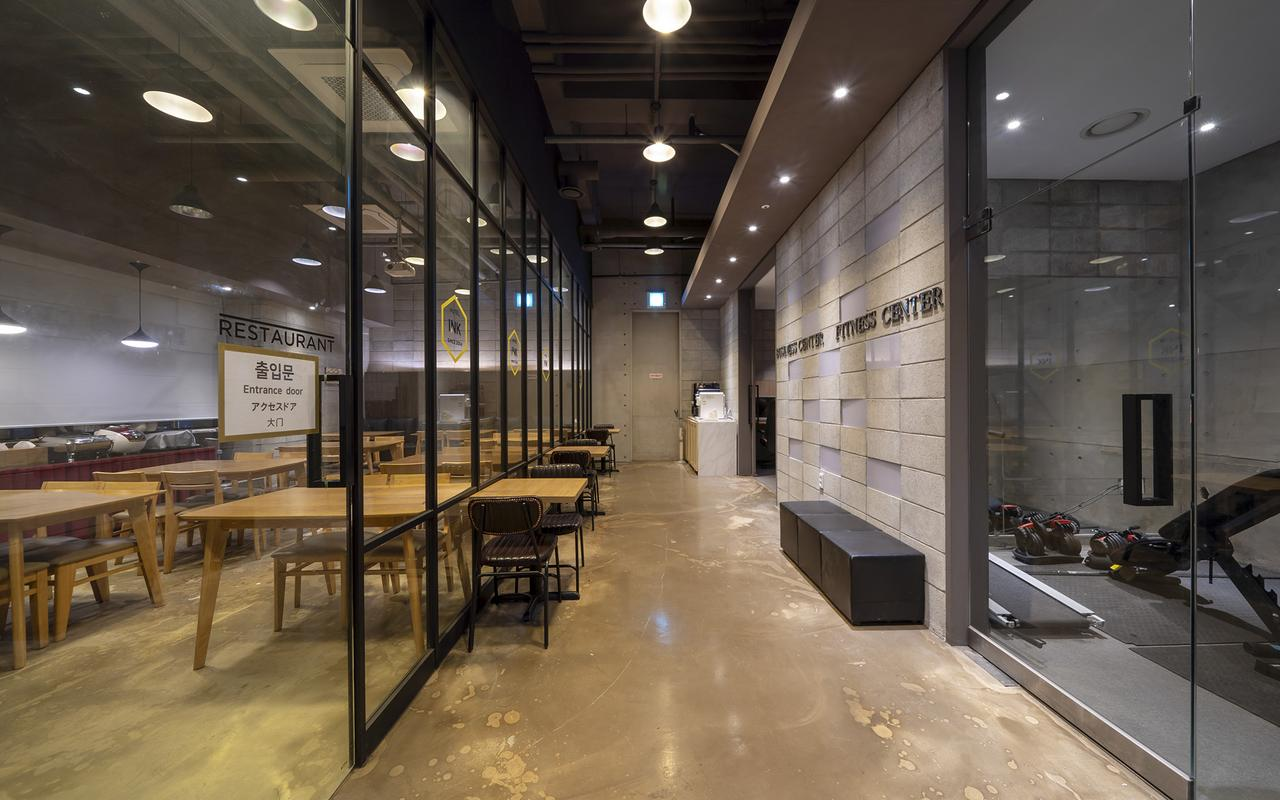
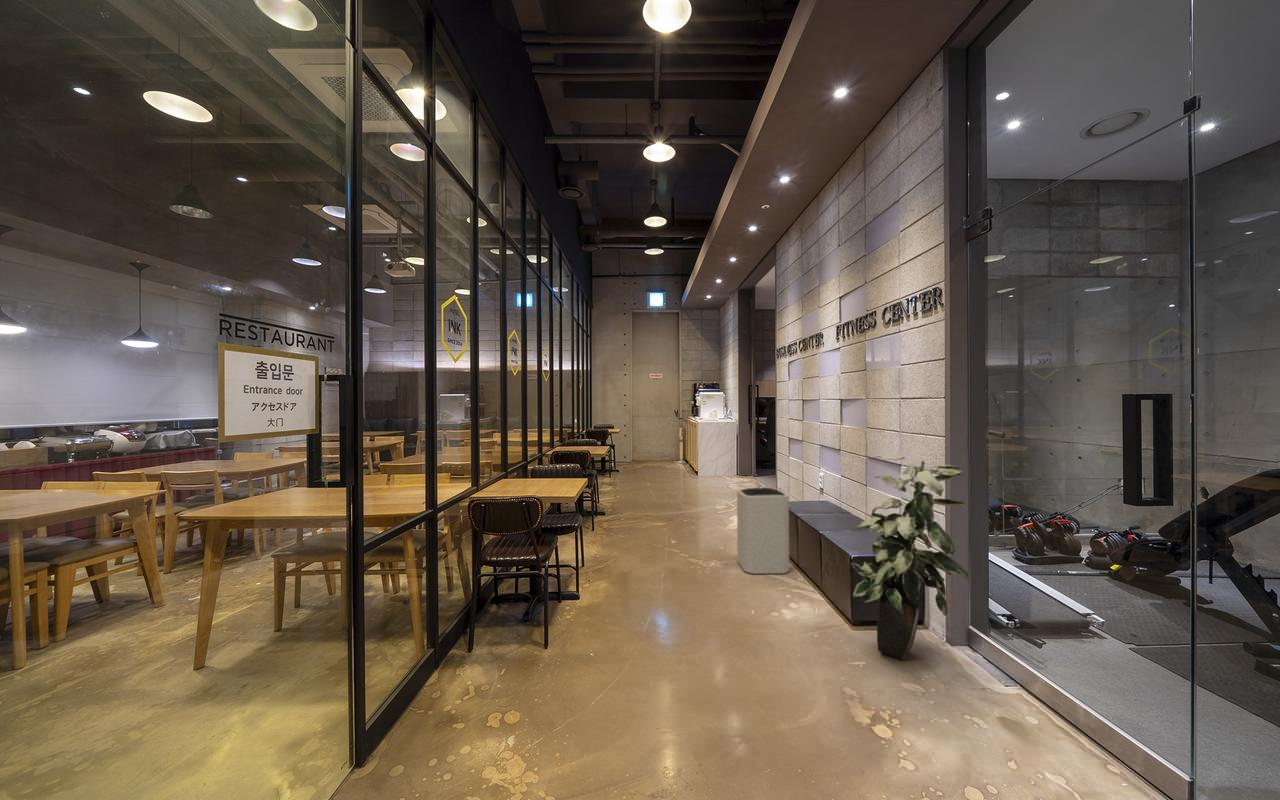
+ indoor plant [850,452,971,662]
+ trash can [736,487,790,575]
